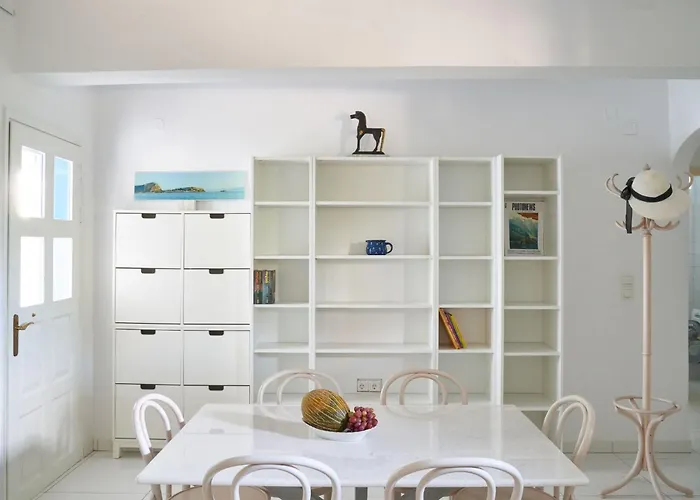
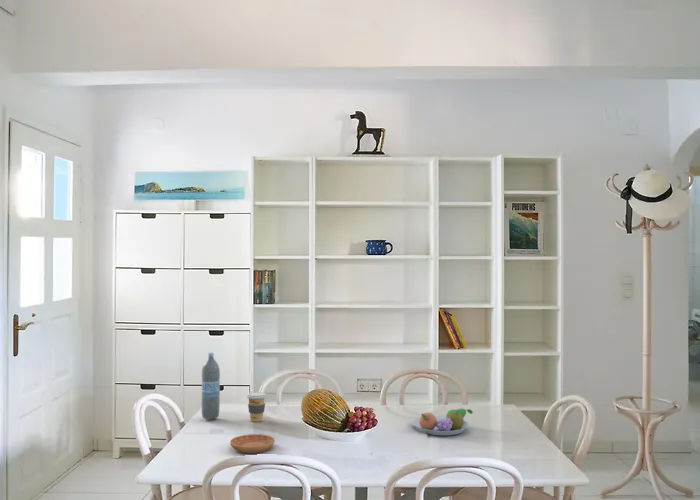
+ saucer [229,433,276,454]
+ fruit bowl [411,408,473,436]
+ coffee cup [246,391,267,423]
+ water bottle [201,352,221,420]
